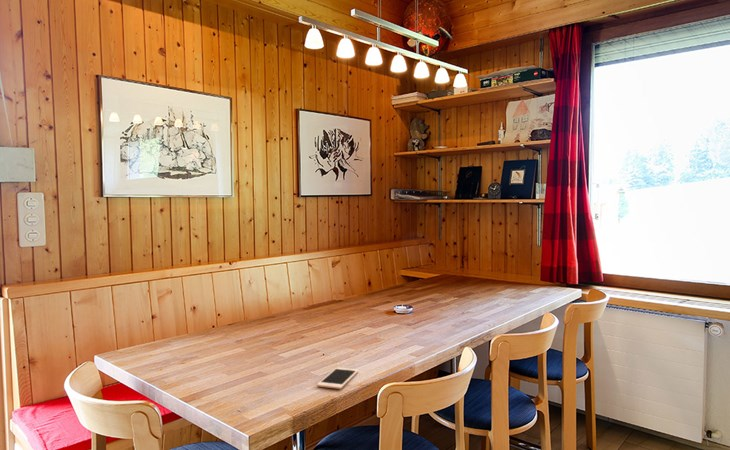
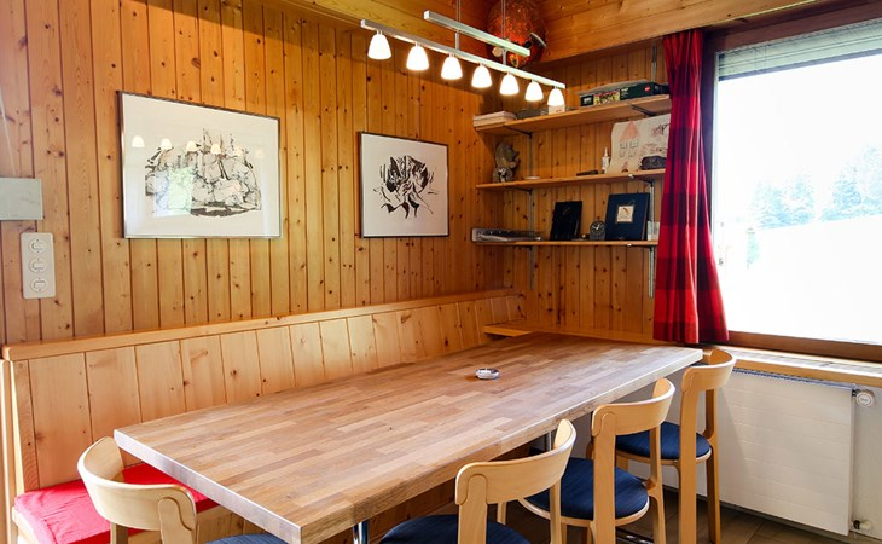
- cell phone [316,367,359,390]
